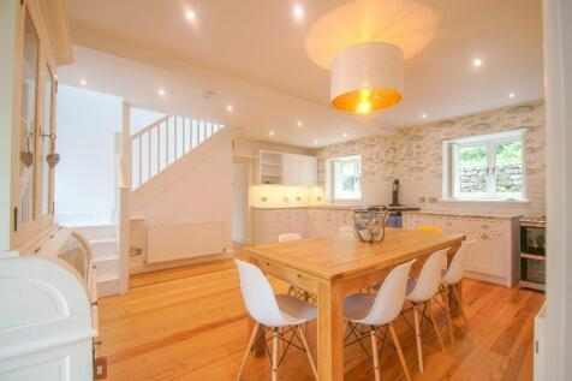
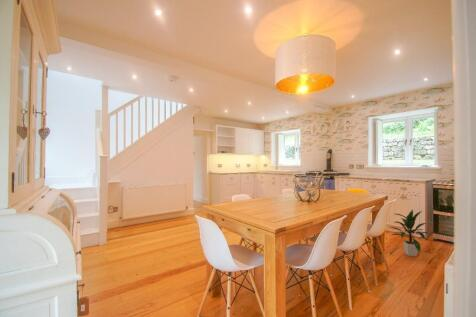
+ indoor plant [389,209,432,257]
